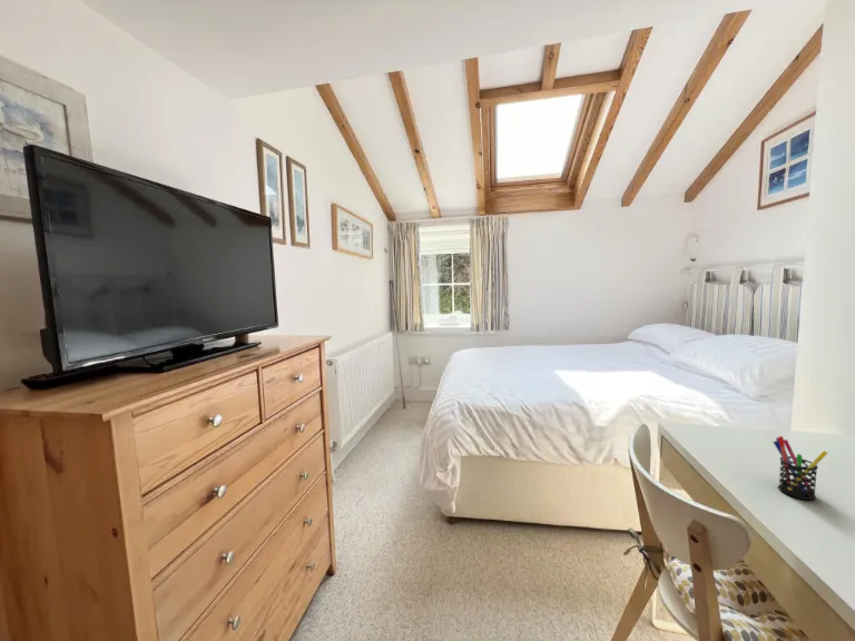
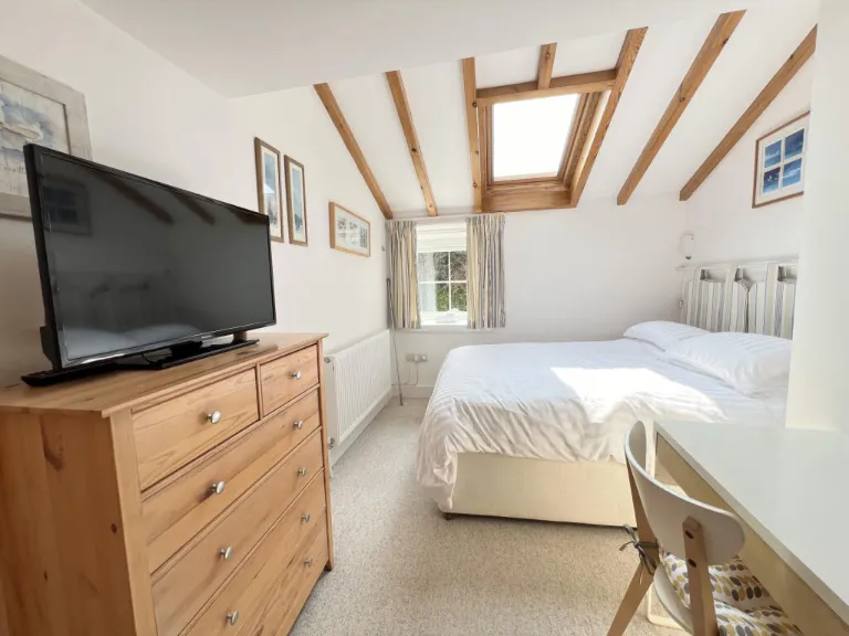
- pen holder [773,435,828,501]
